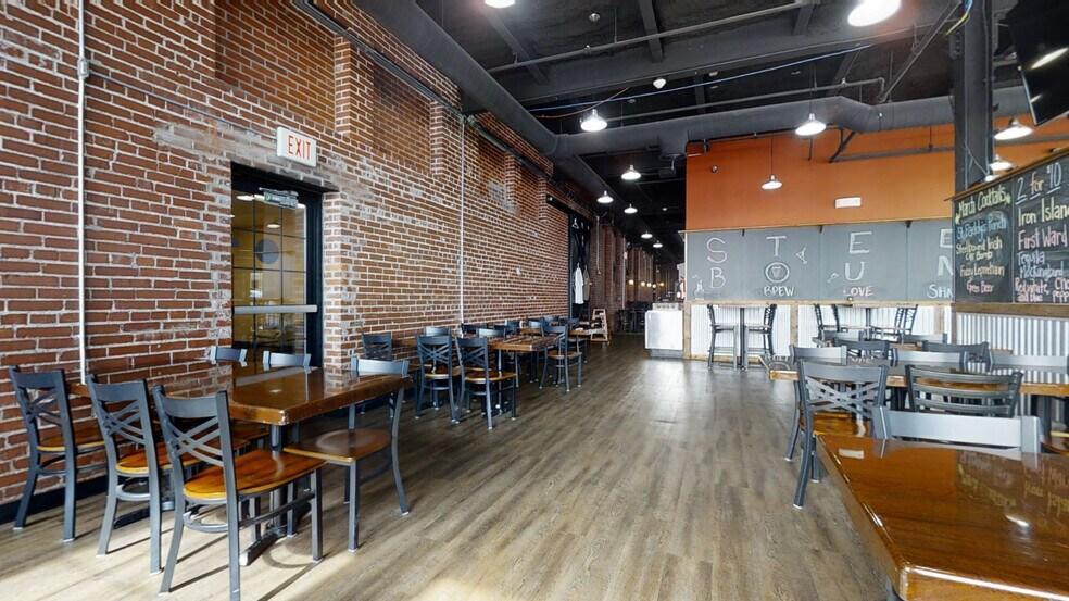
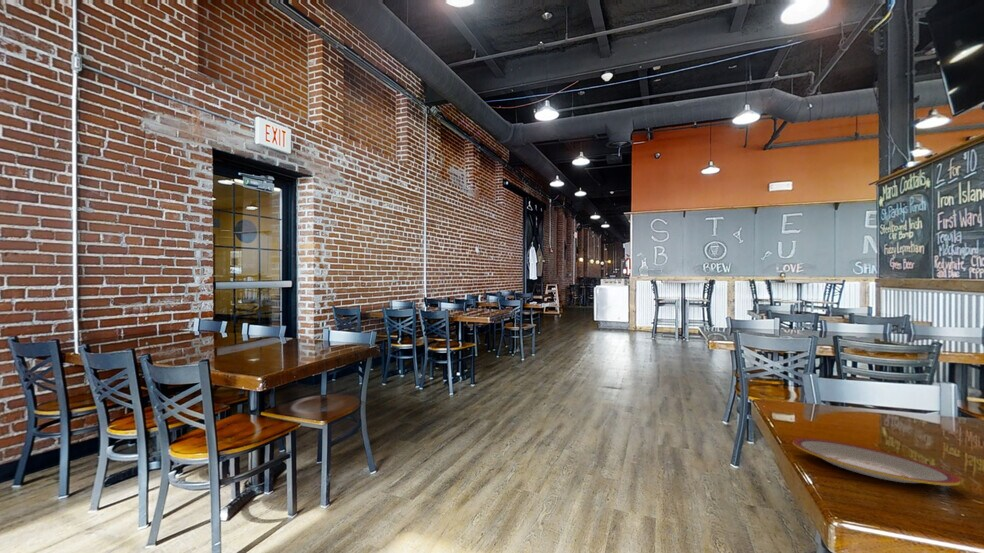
+ plate [792,437,962,487]
